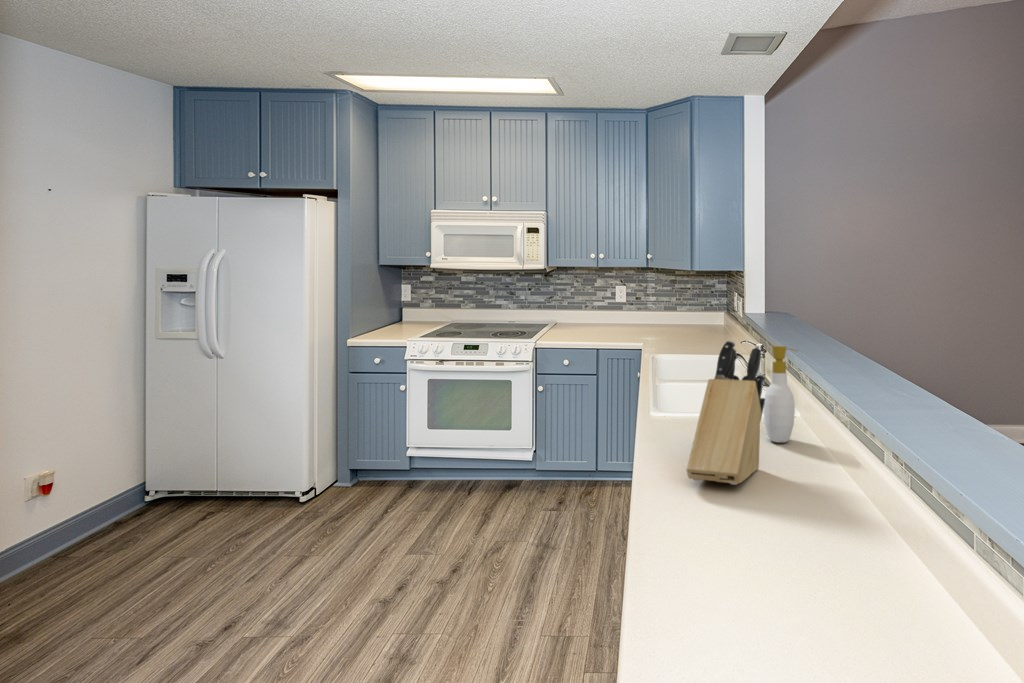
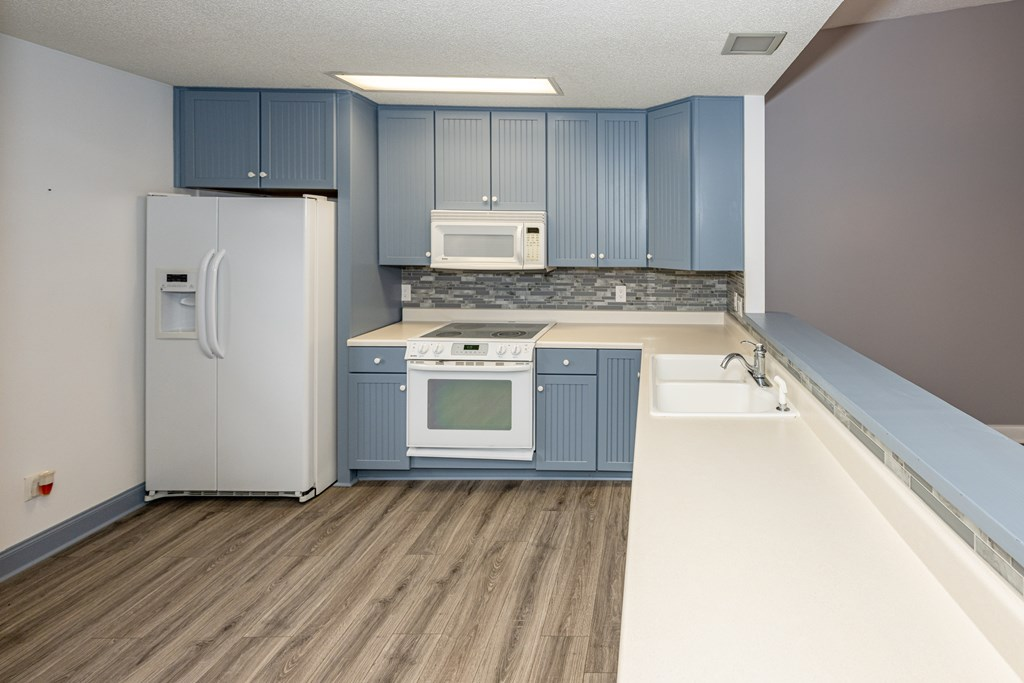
- knife block [686,339,766,486]
- soap bottle [763,345,799,444]
